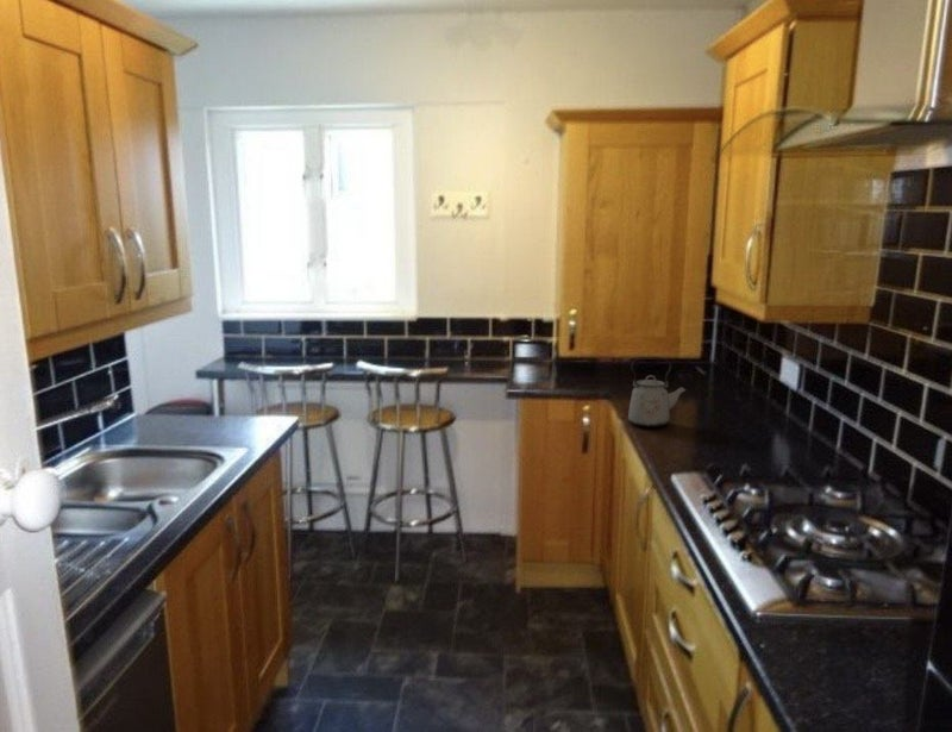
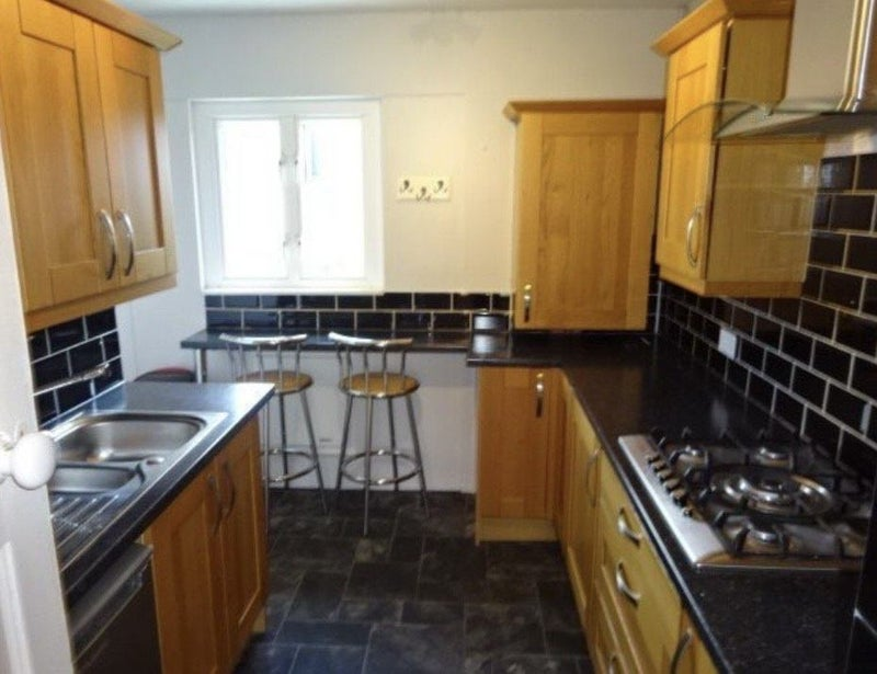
- kettle [627,356,688,428]
